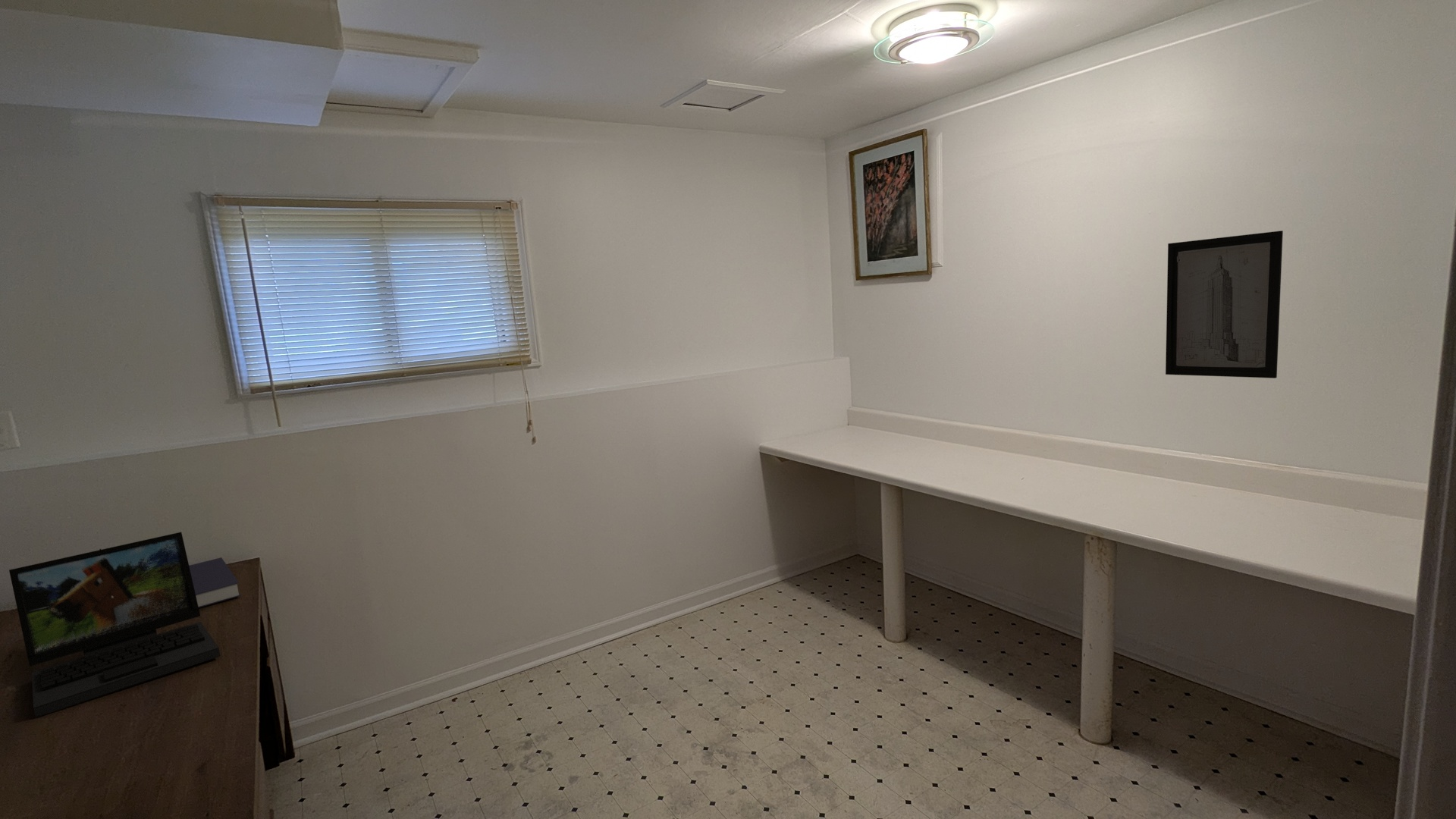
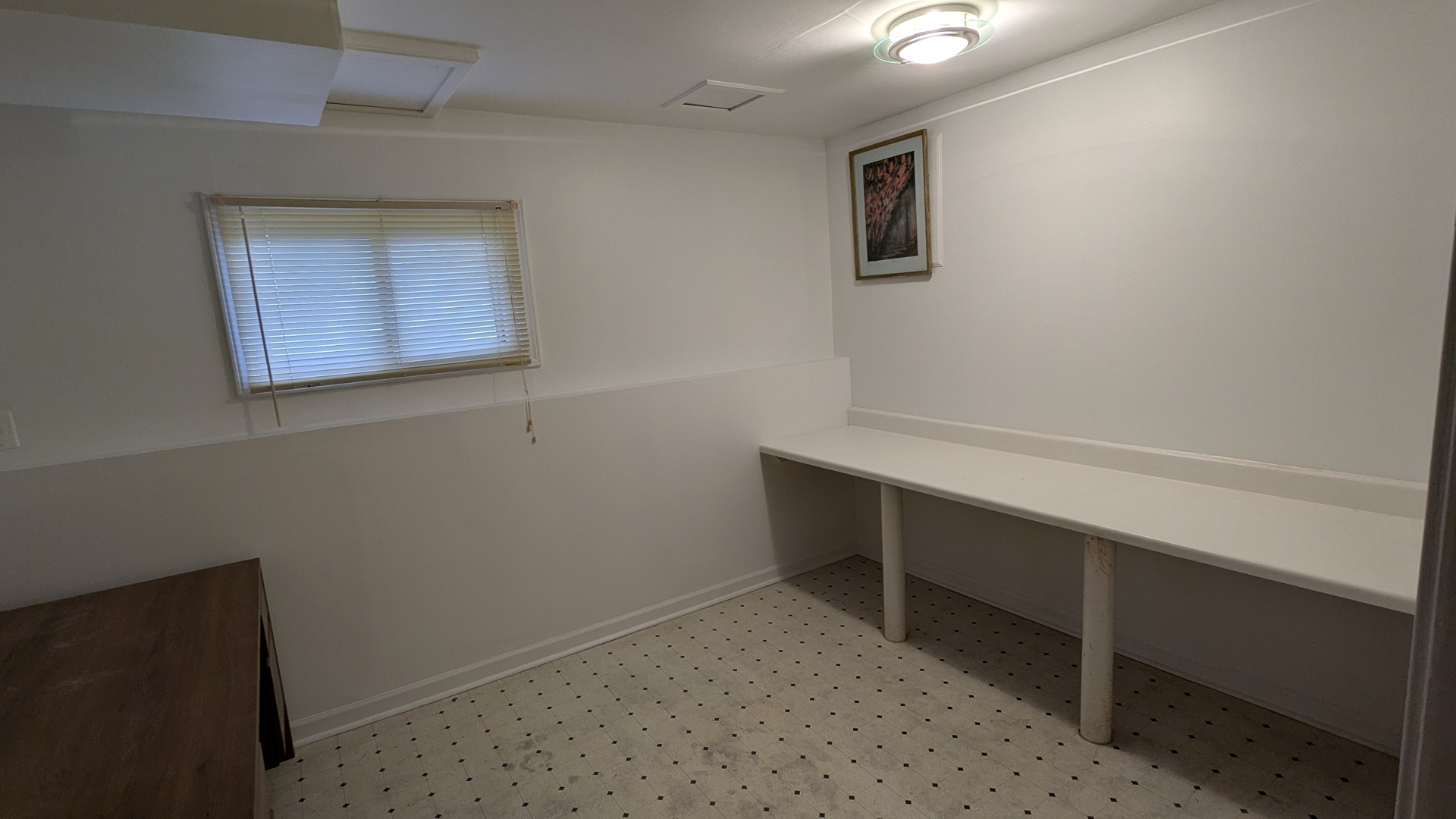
- book [189,557,241,608]
- wall art [1165,230,1284,379]
- laptop [8,532,221,718]
